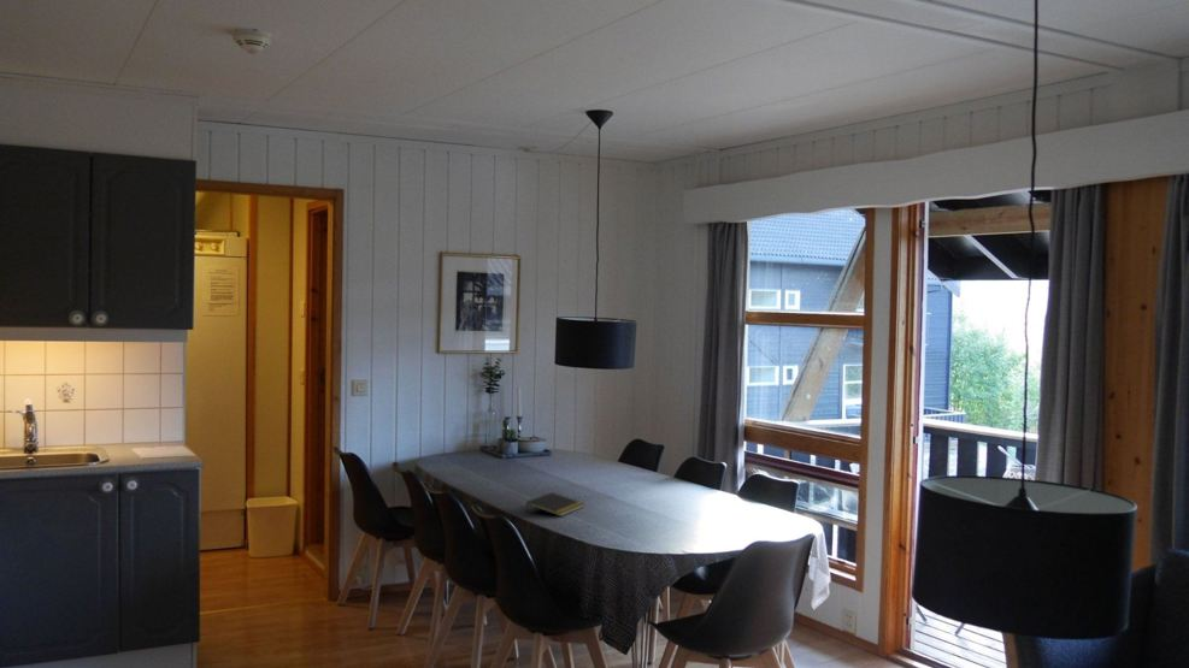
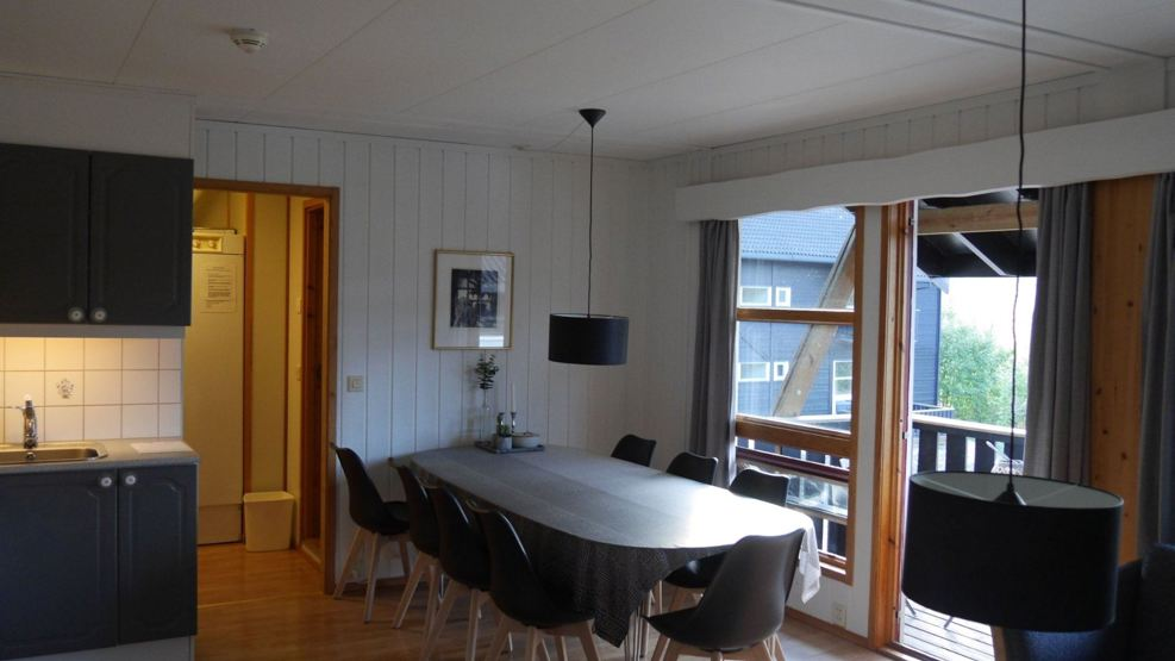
- notepad [525,491,585,518]
